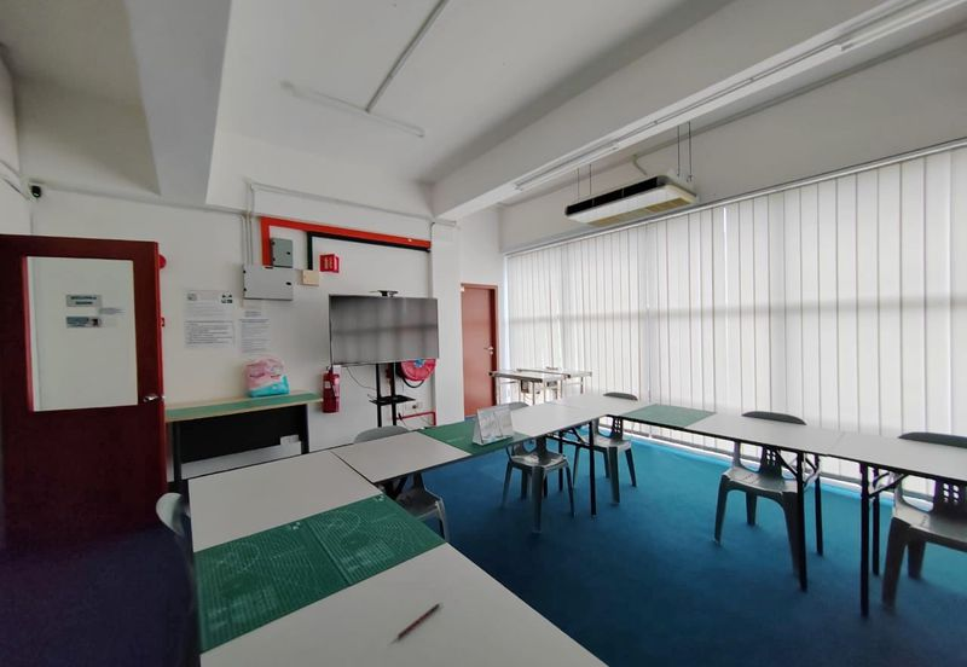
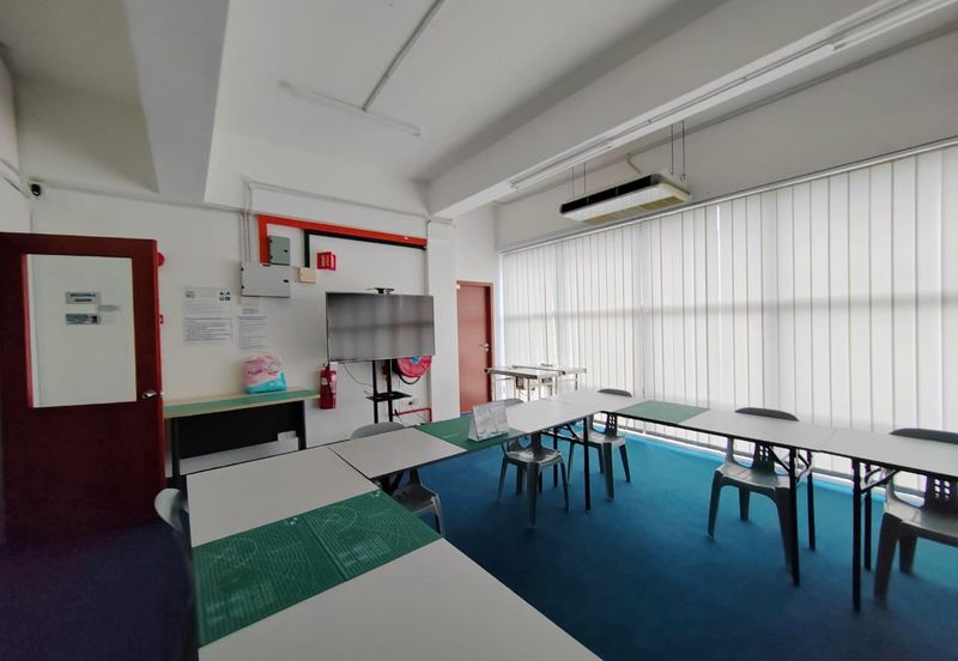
- pen [395,601,444,640]
